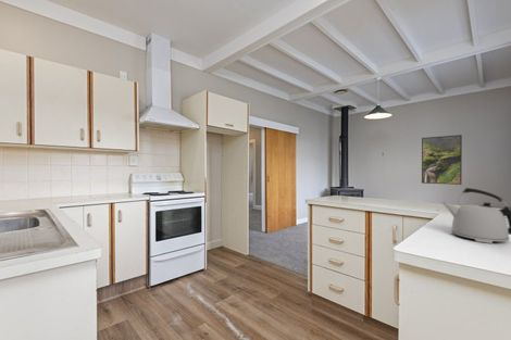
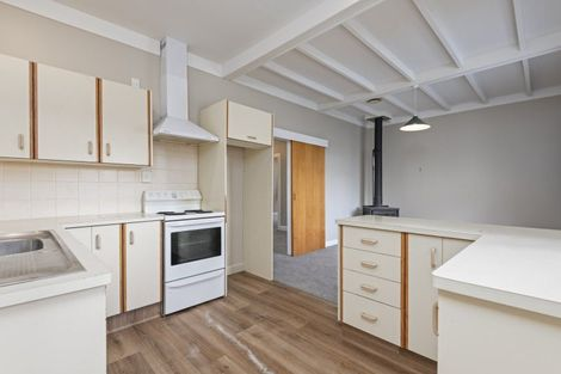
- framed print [421,134,463,186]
- kettle [441,187,511,244]
